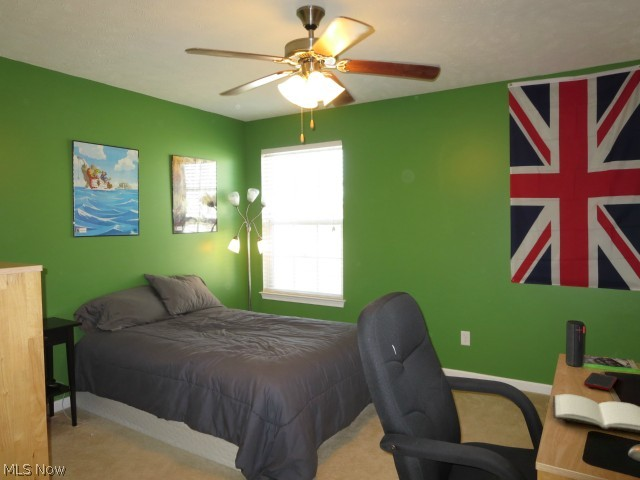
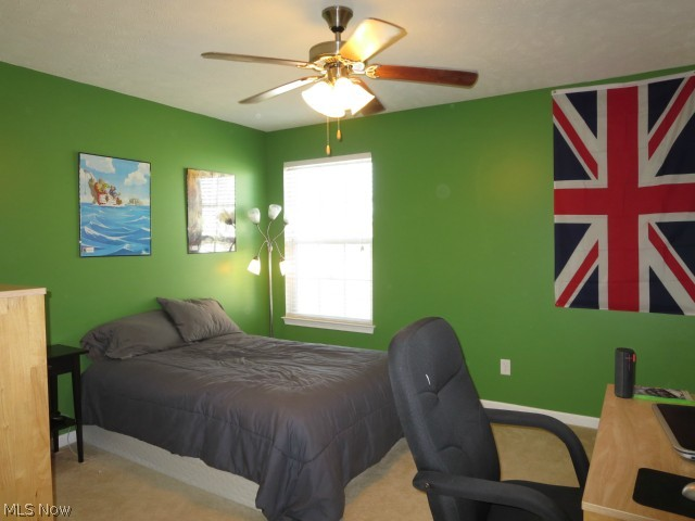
- book [552,393,640,434]
- cell phone [583,372,618,391]
